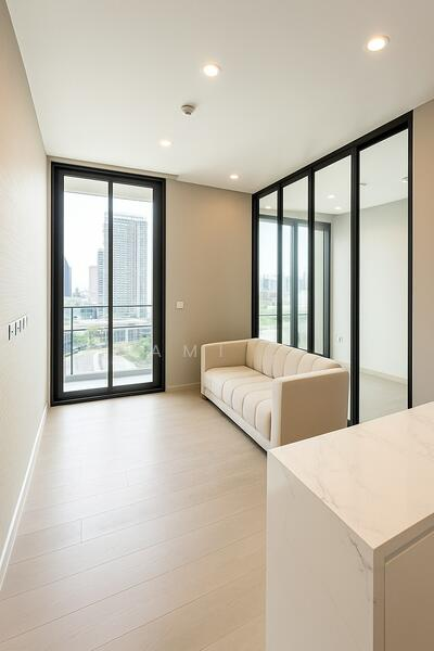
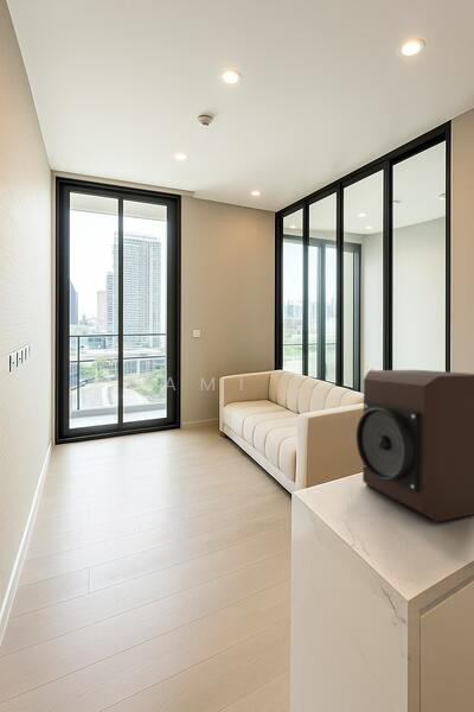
+ speaker [356,369,474,522]
